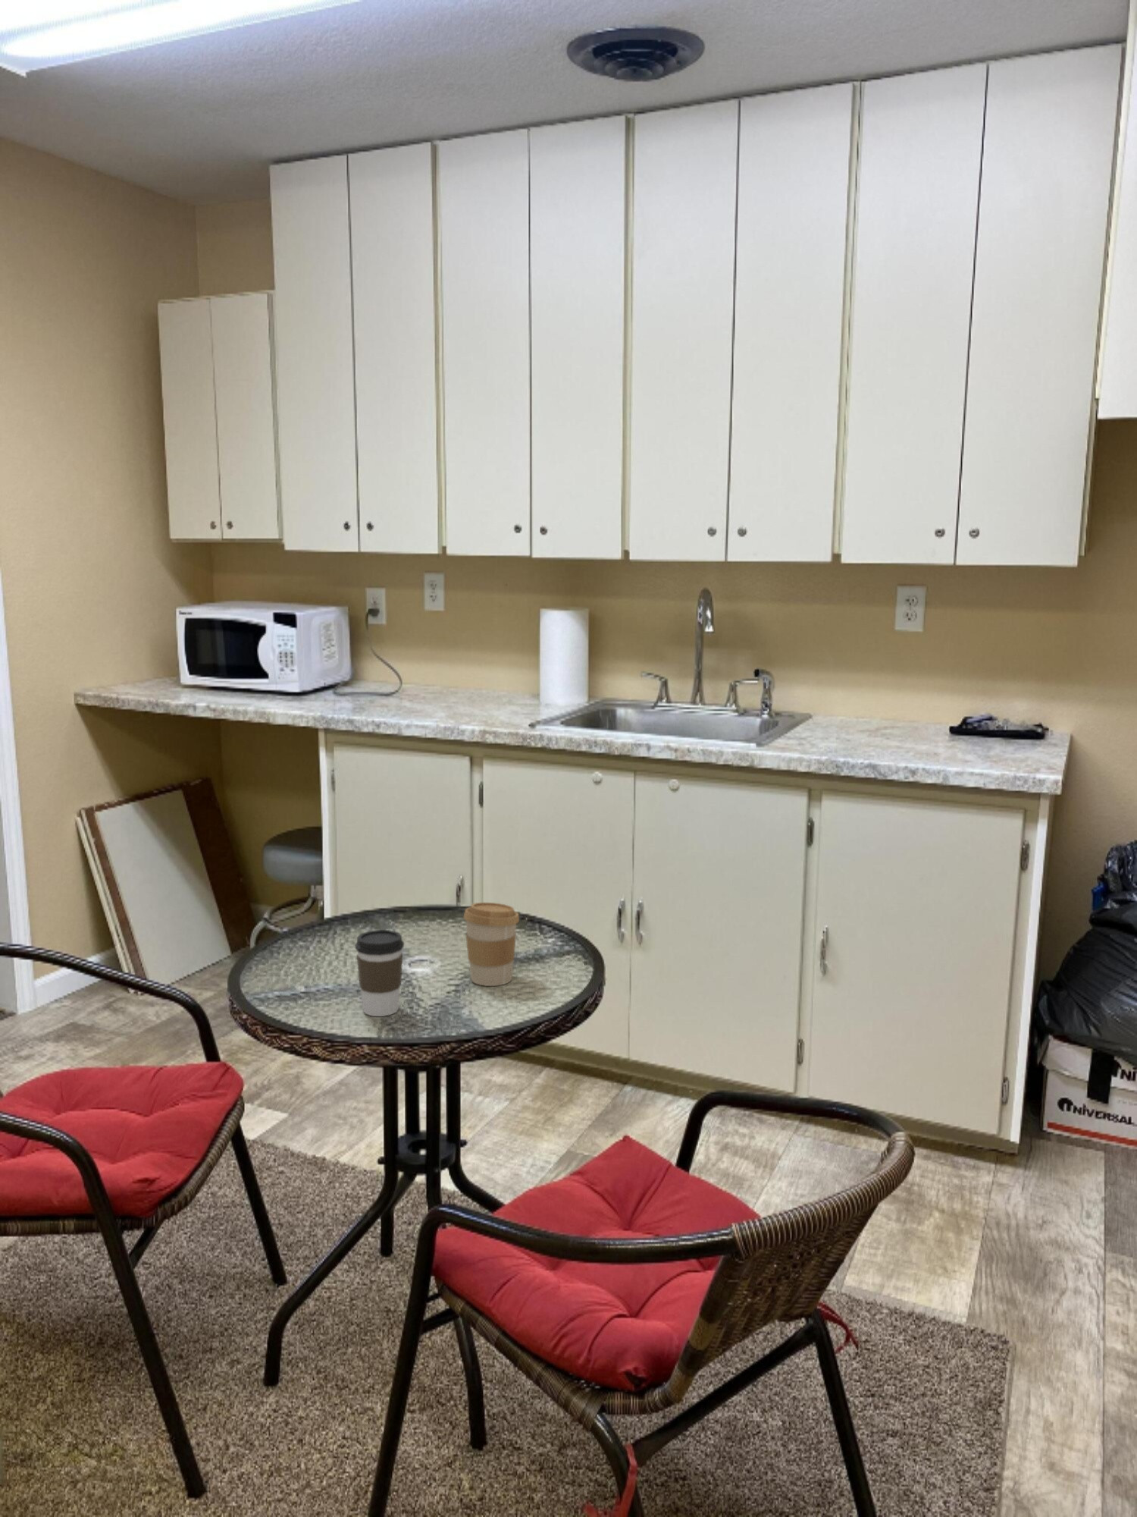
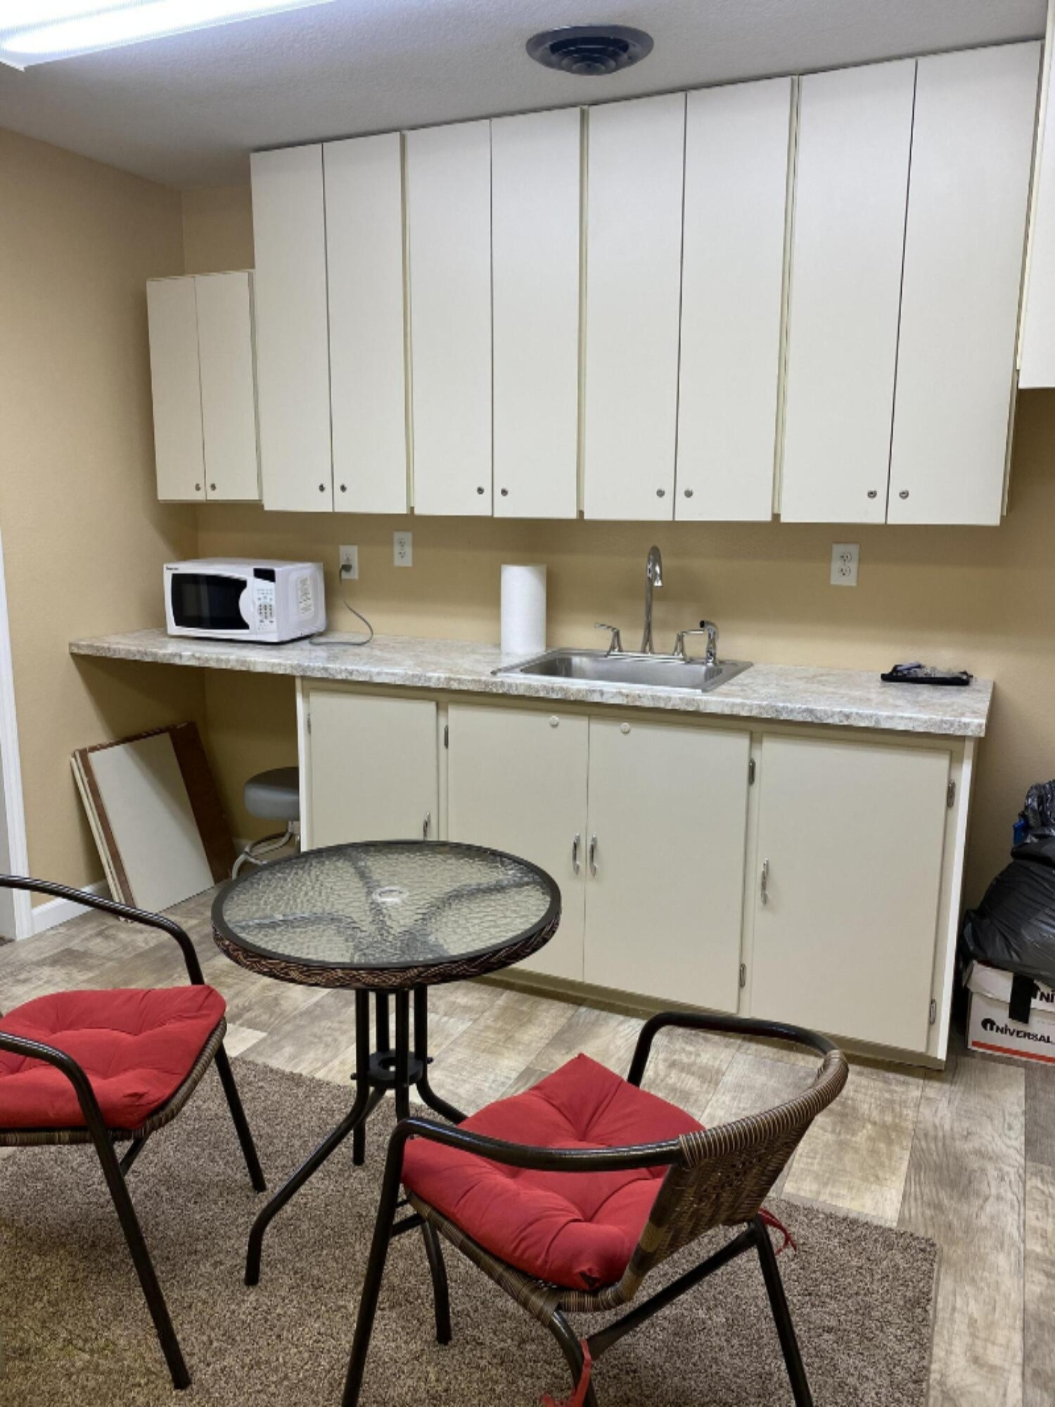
- coffee cup [354,929,405,1018]
- coffee cup [463,902,520,987]
